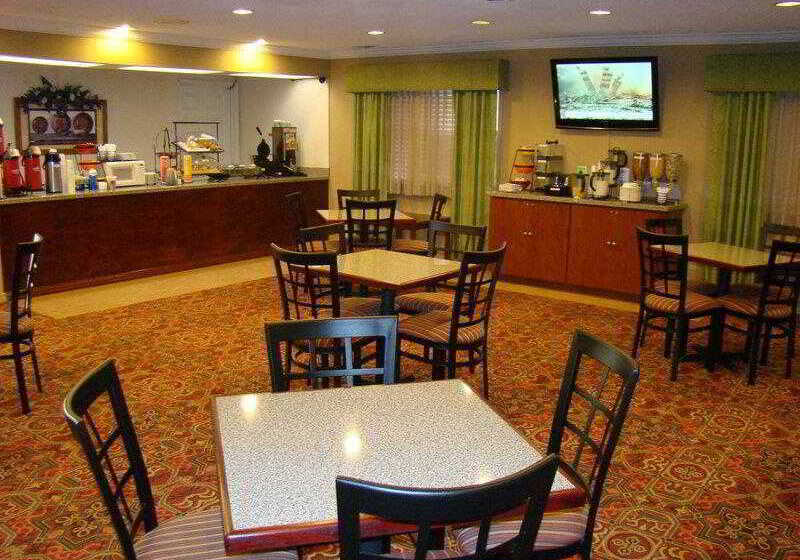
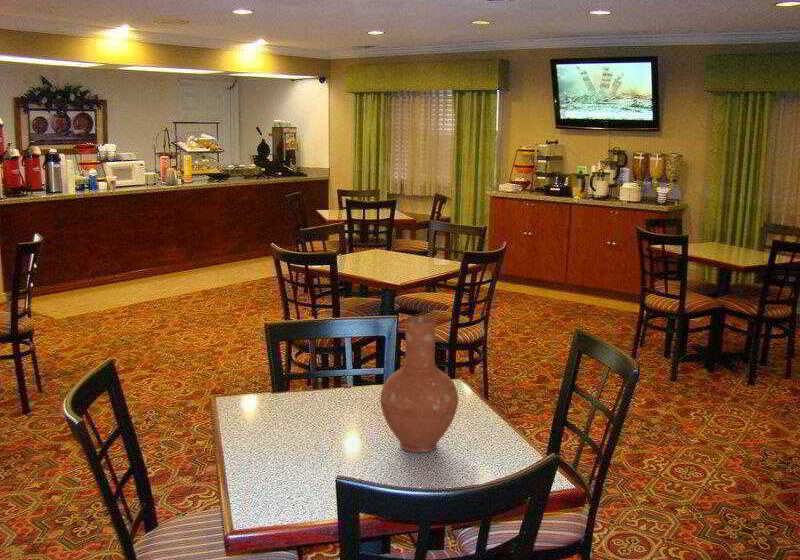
+ vase [379,316,459,453]
